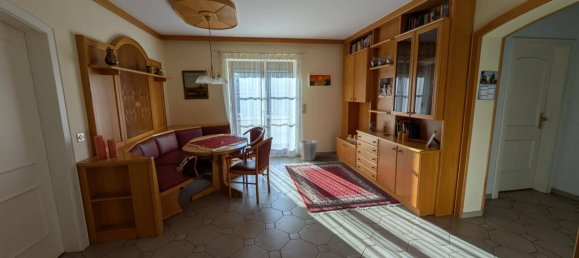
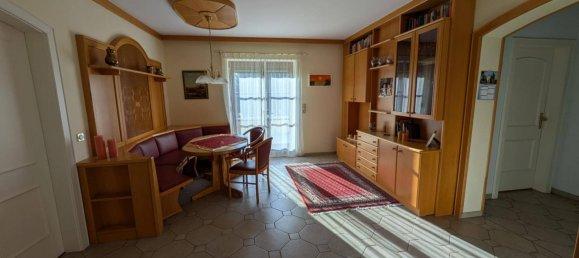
- waste bin [298,139,318,162]
